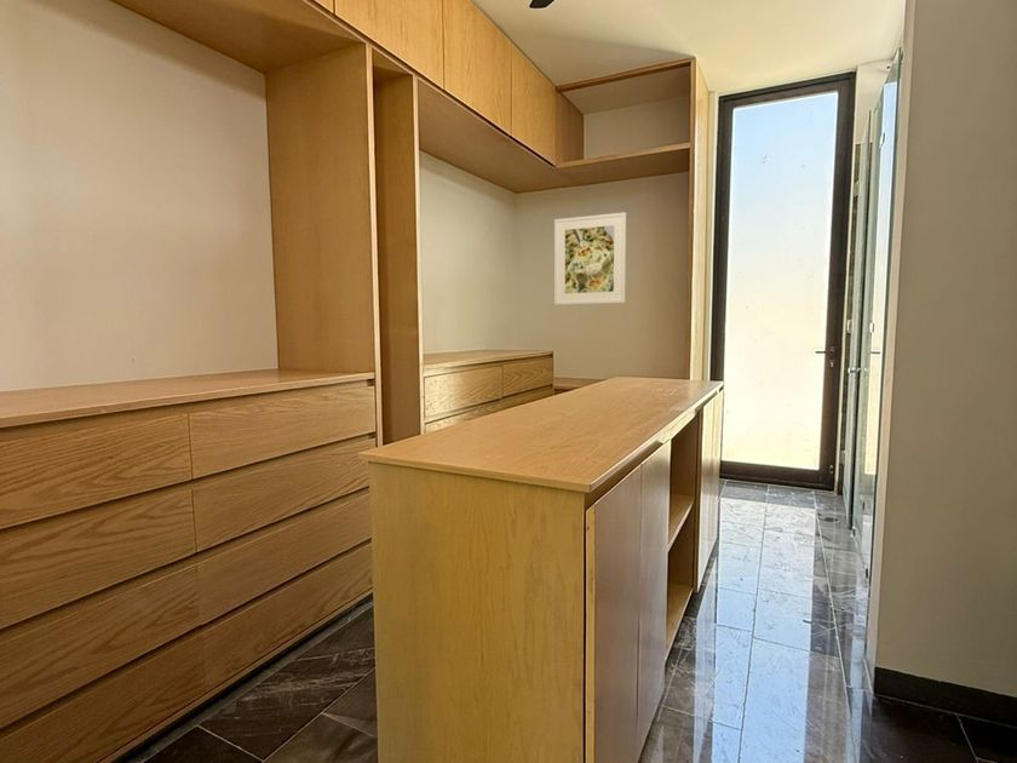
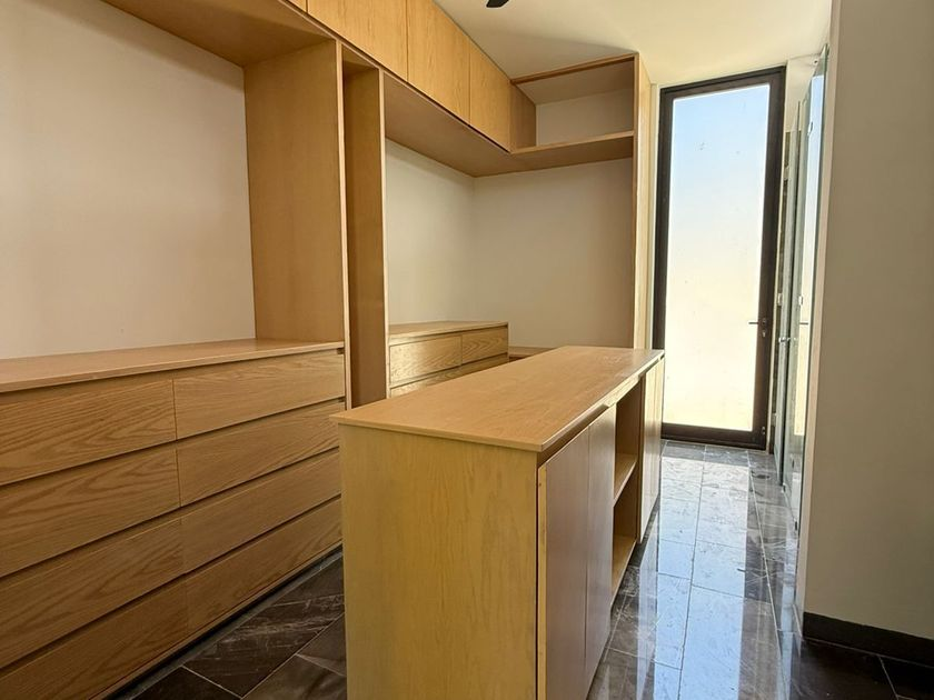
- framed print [553,211,627,306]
